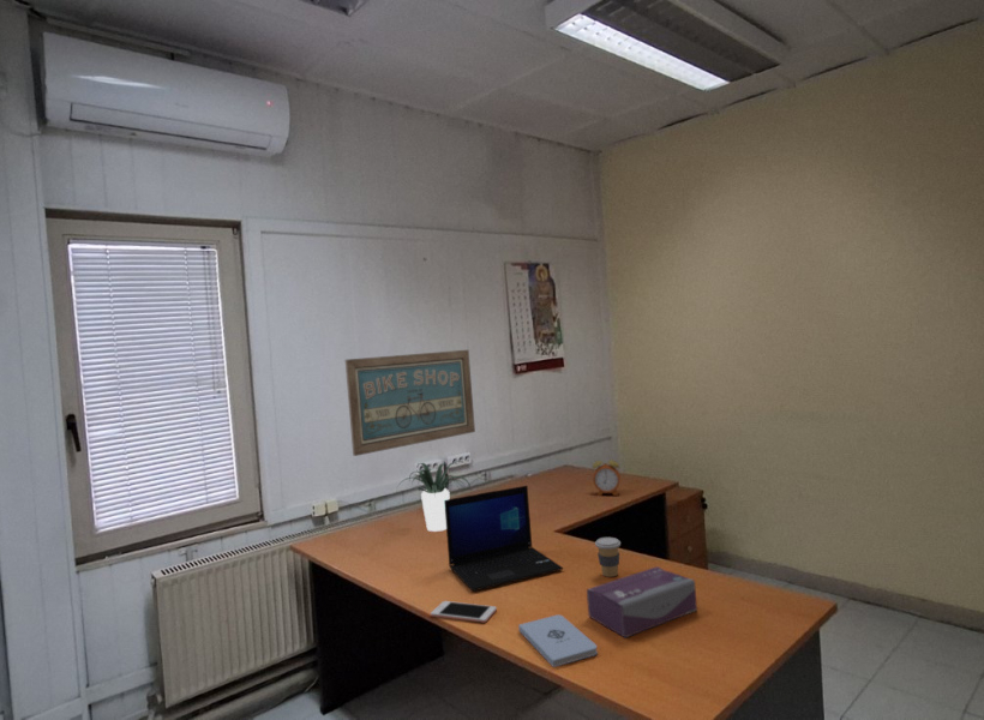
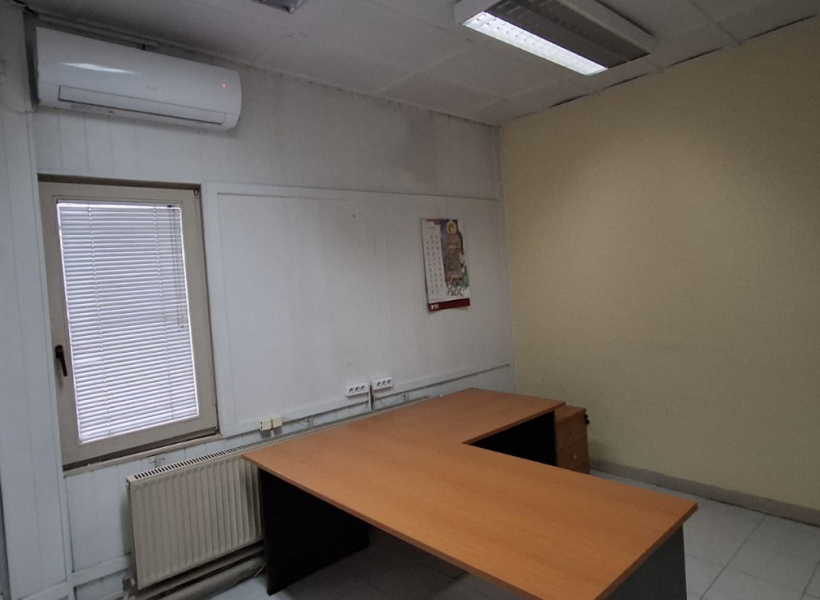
- wall art [344,349,476,457]
- cell phone [430,600,498,624]
- tissue box [586,565,698,638]
- notepad [517,613,599,668]
- coffee cup [594,536,622,578]
- laptop [444,485,564,593]
- potted plant [395,460,472,533]
- alarm clock [592,456,622,497]
